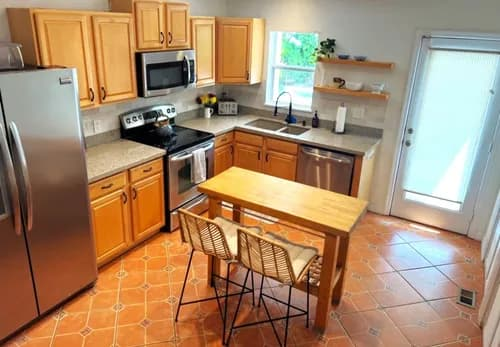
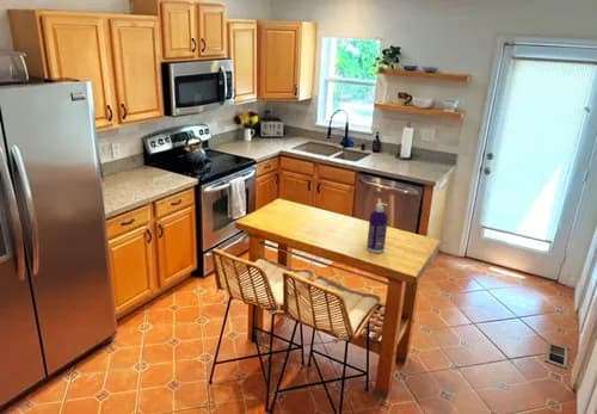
+ spray bottle [365,202,389,254]
